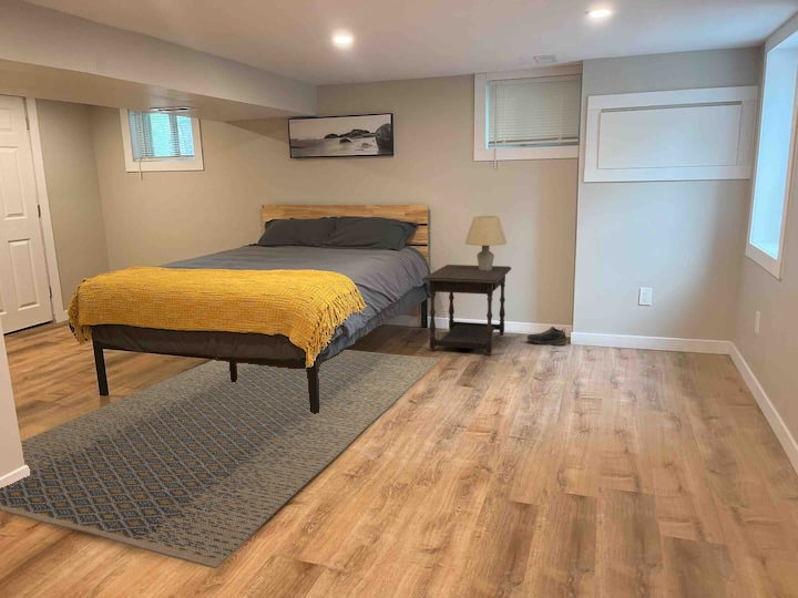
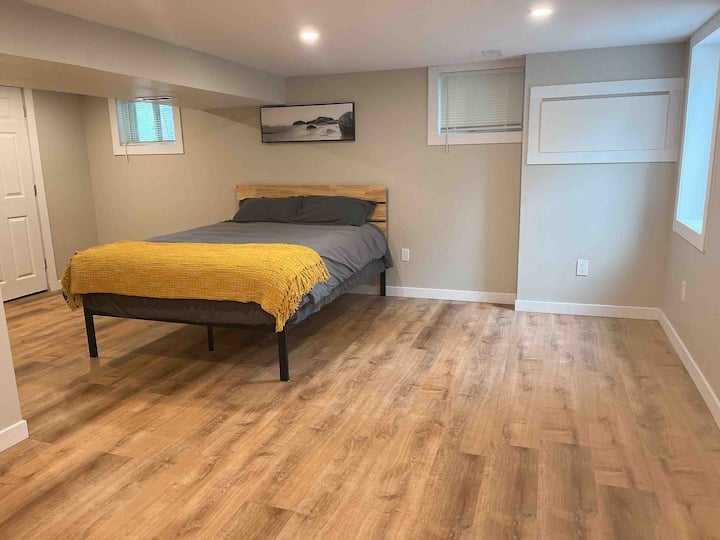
- side table [421,264,512,357]
- rug [0,349,442,569]
- shoe [525,326,569,347]
- table lamp [464,215,508,270]
